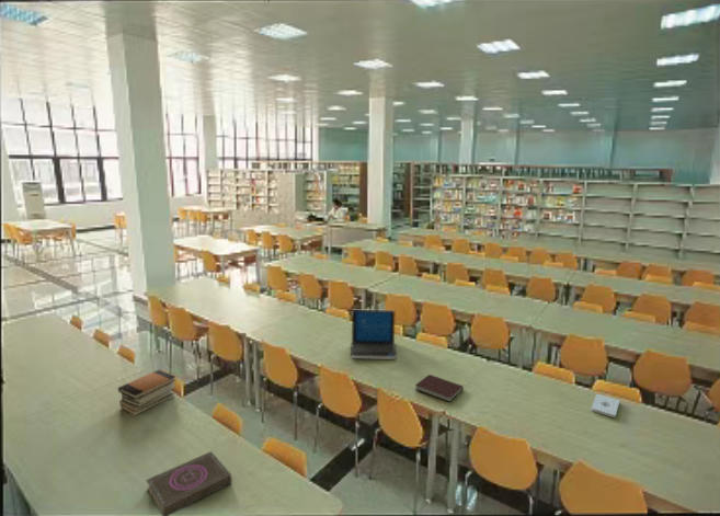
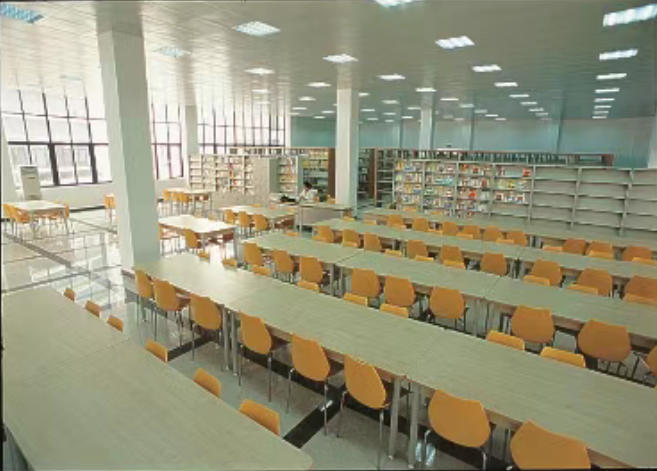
- notebook [414,374,465,403]
- book [145,450,233,516]
- book stack [117,369,178,416]
- notepad [591,393,621,418]
- laptop [350,309,398,360]
